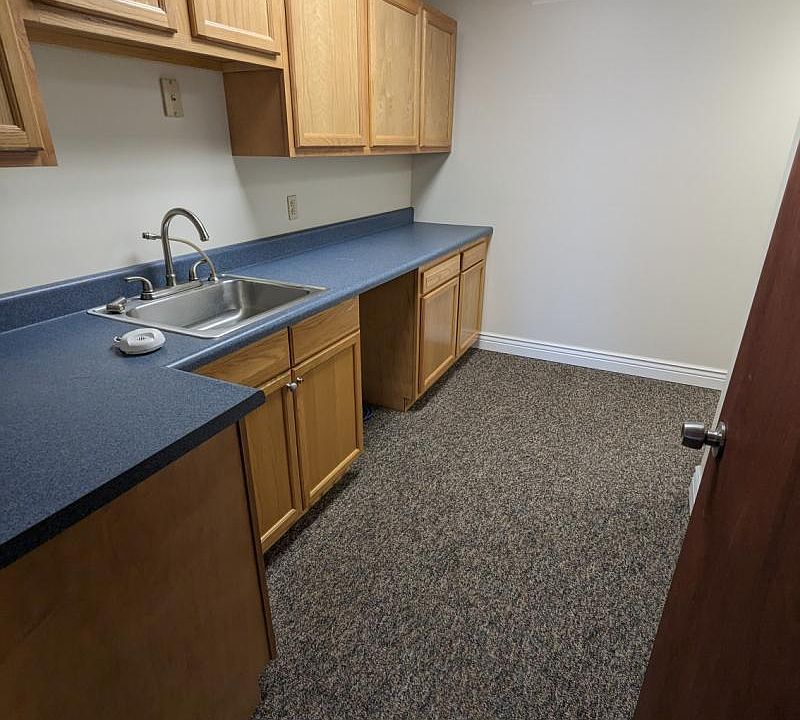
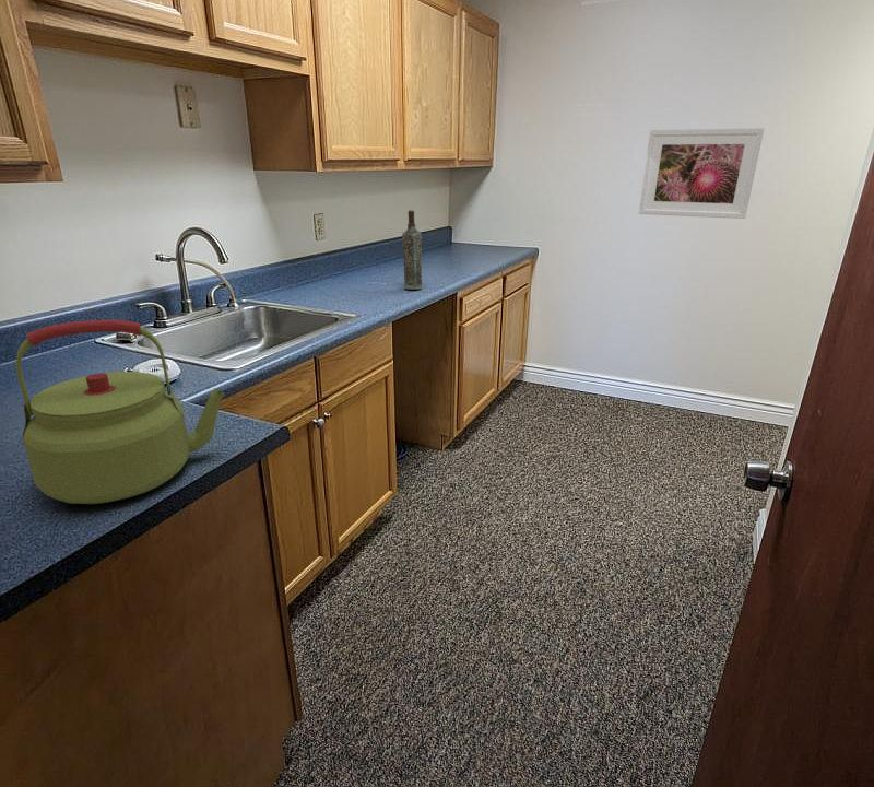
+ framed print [638,127,765,220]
+ bottle [401,209,423,291]
+ kettle [14,319,225,505]
